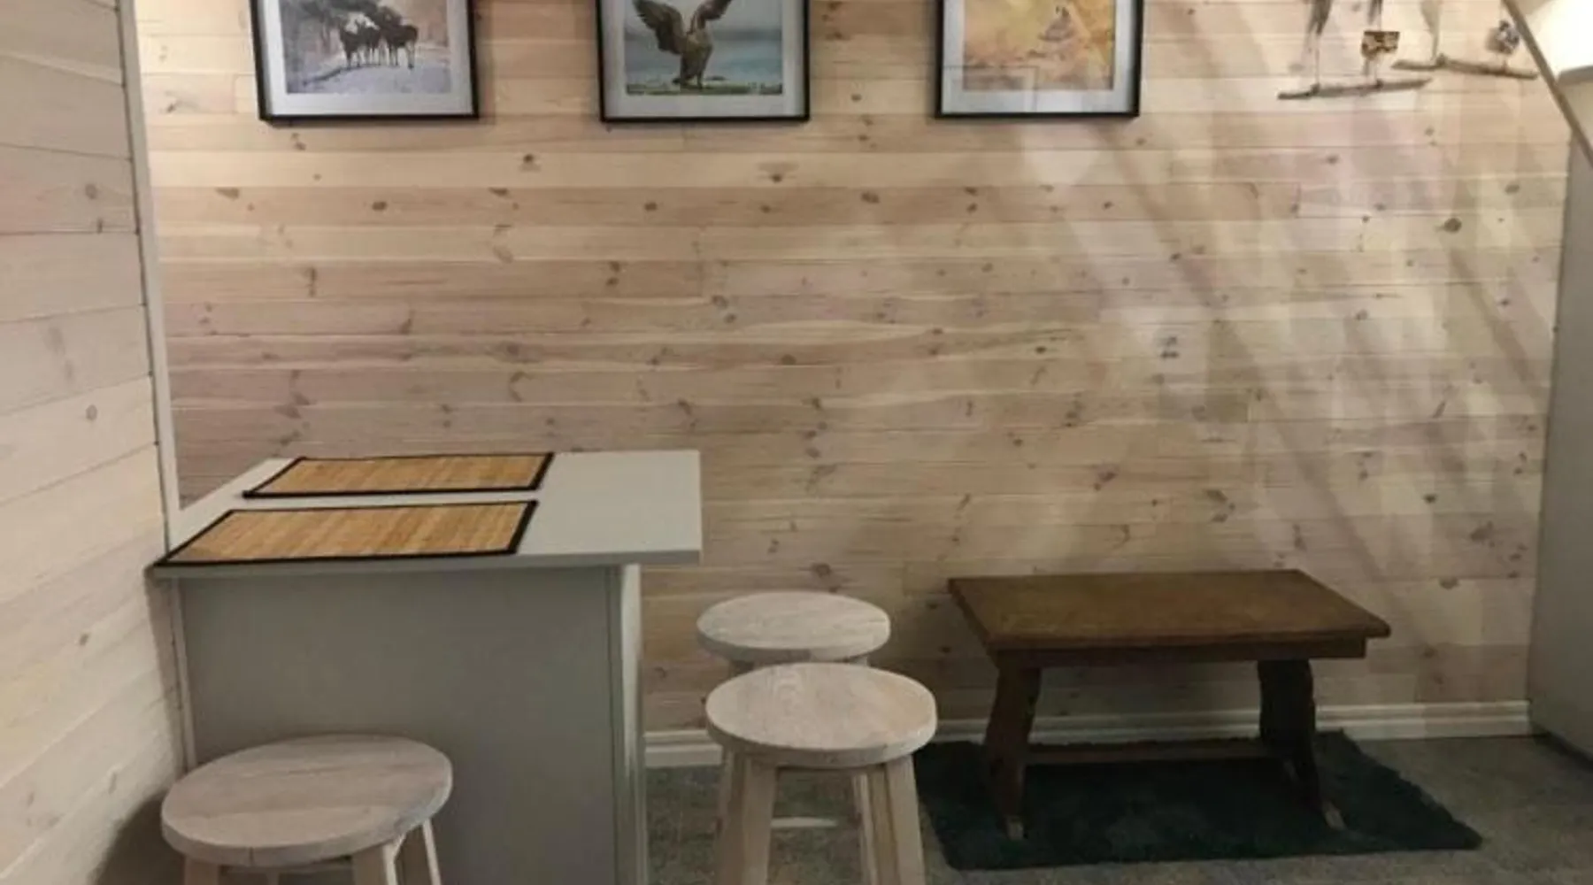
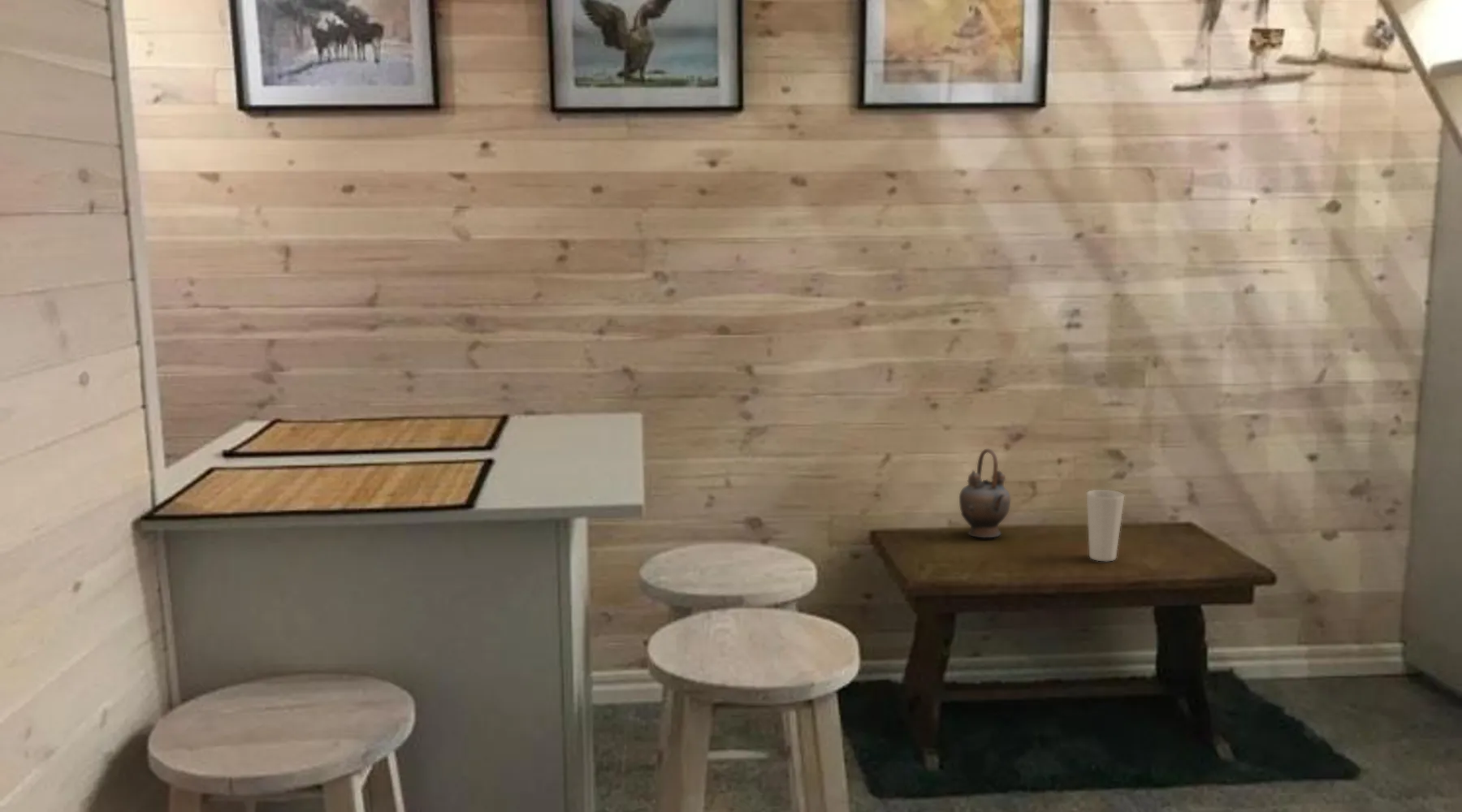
+ cup [1086,489,1125,562]
+ teapot [958,448,1011,538]
